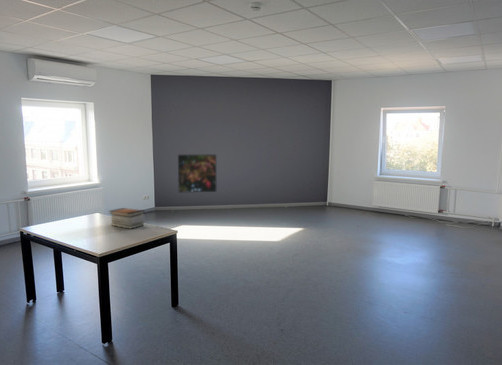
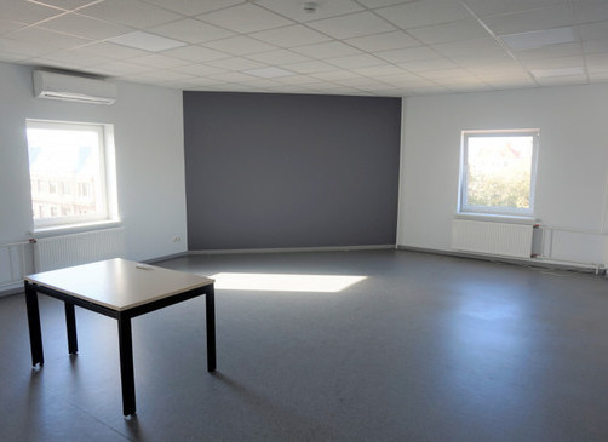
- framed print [177,154,218,193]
- book stack [108,207,146,230]
